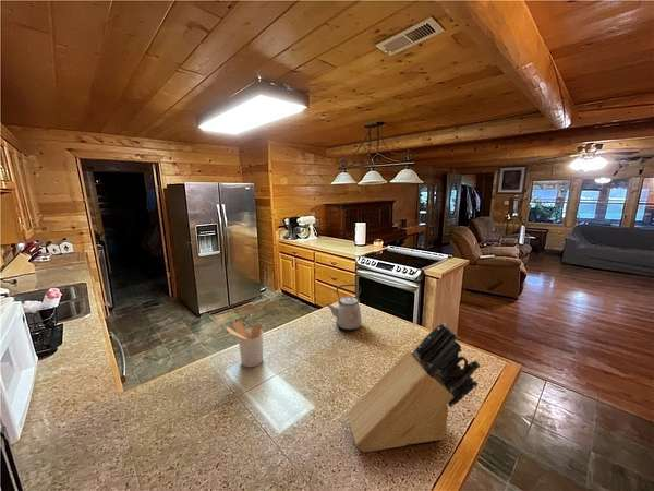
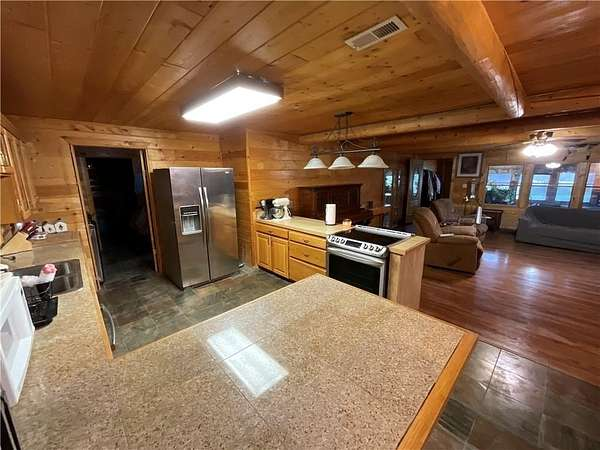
- kettle [326,283,363,331]
- knife block [346,322,482,453]
- utensil holder [225,320,264,368]
